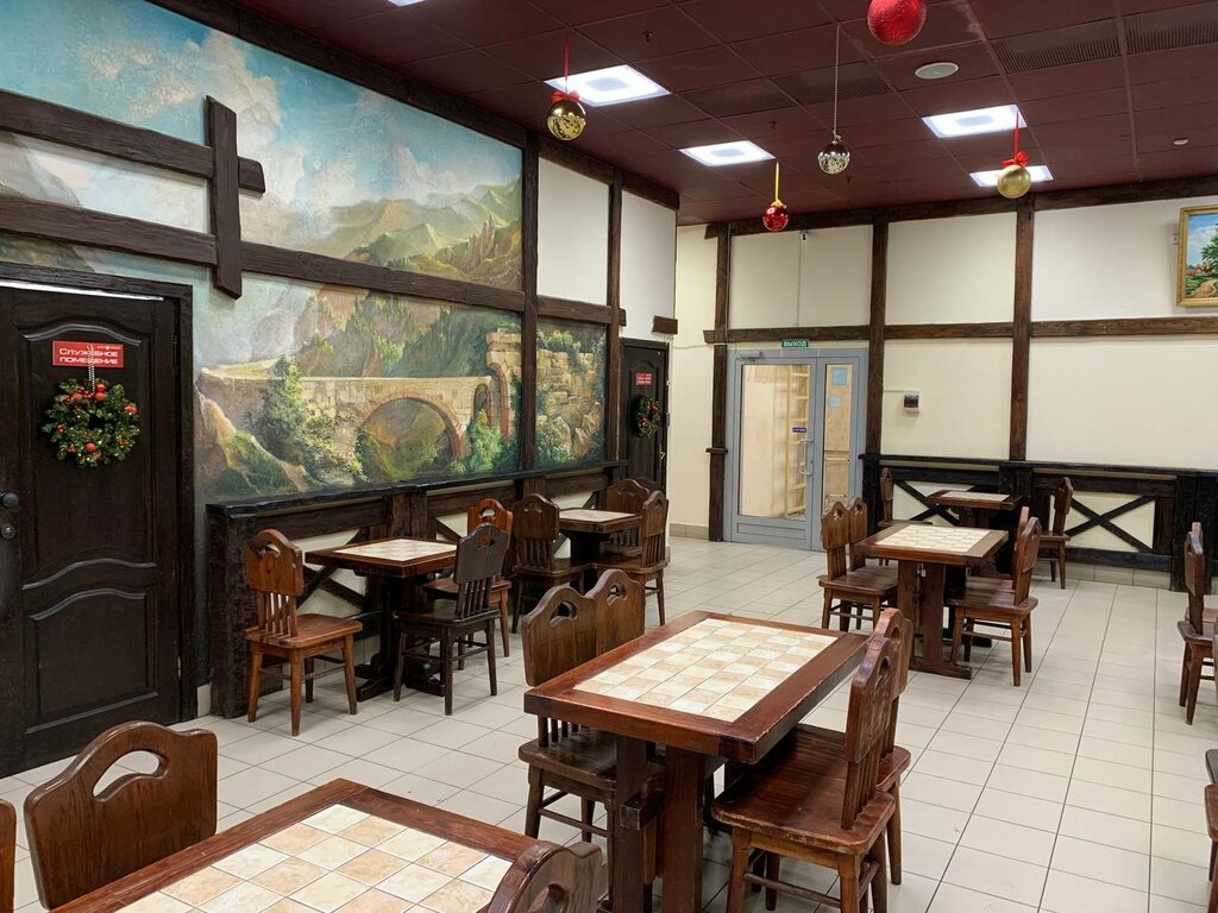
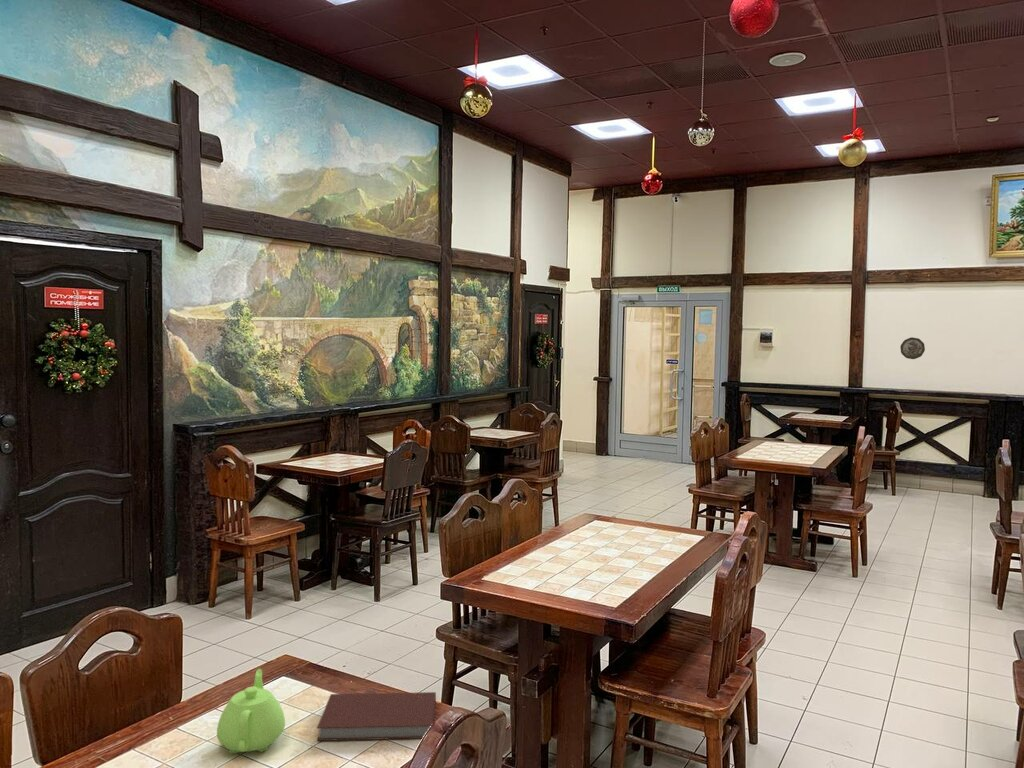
+ teapot [216,668,286,755]
+ decorative plate [899,336,926,360]
+ book [316,691,437,742]
